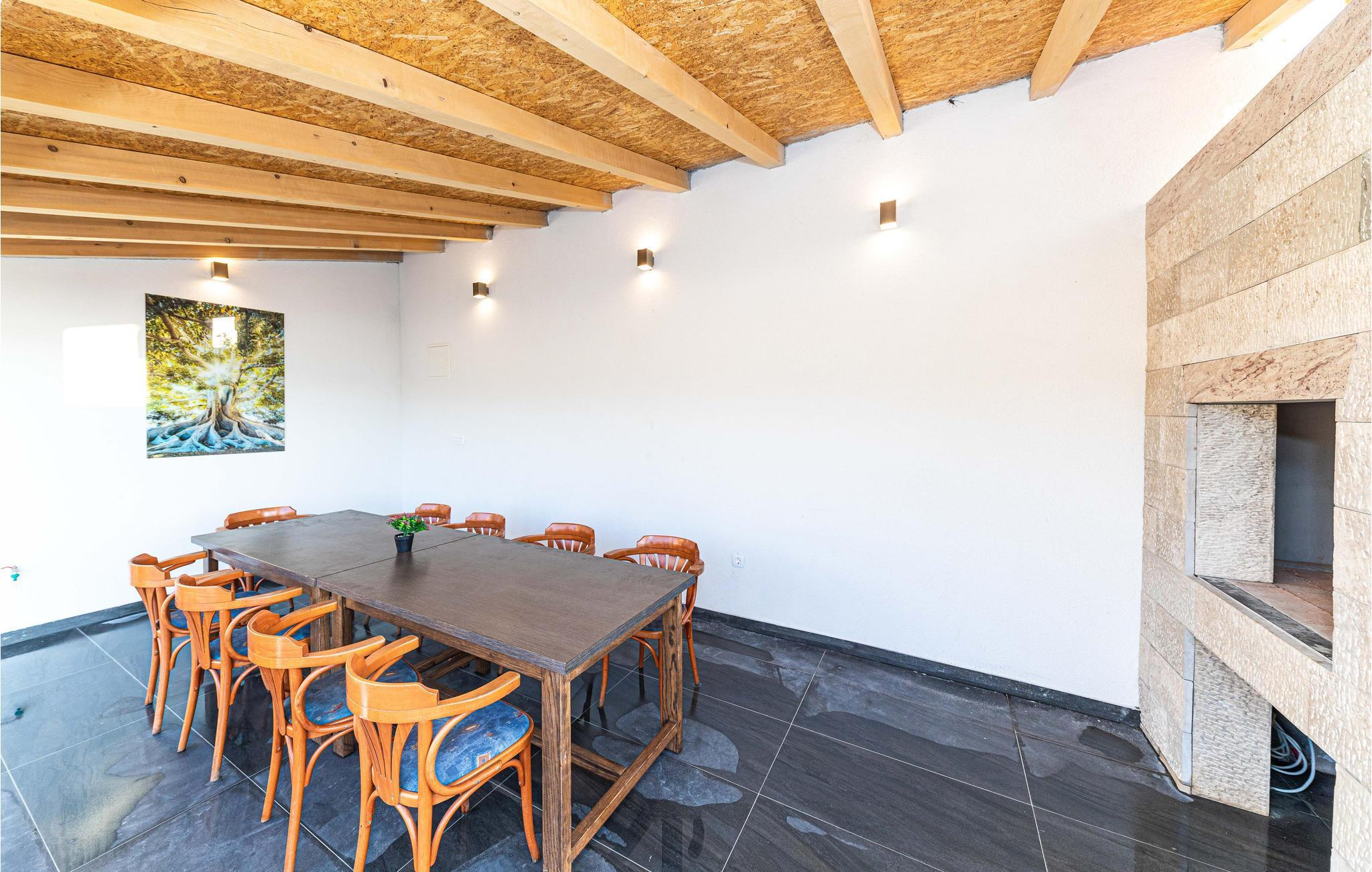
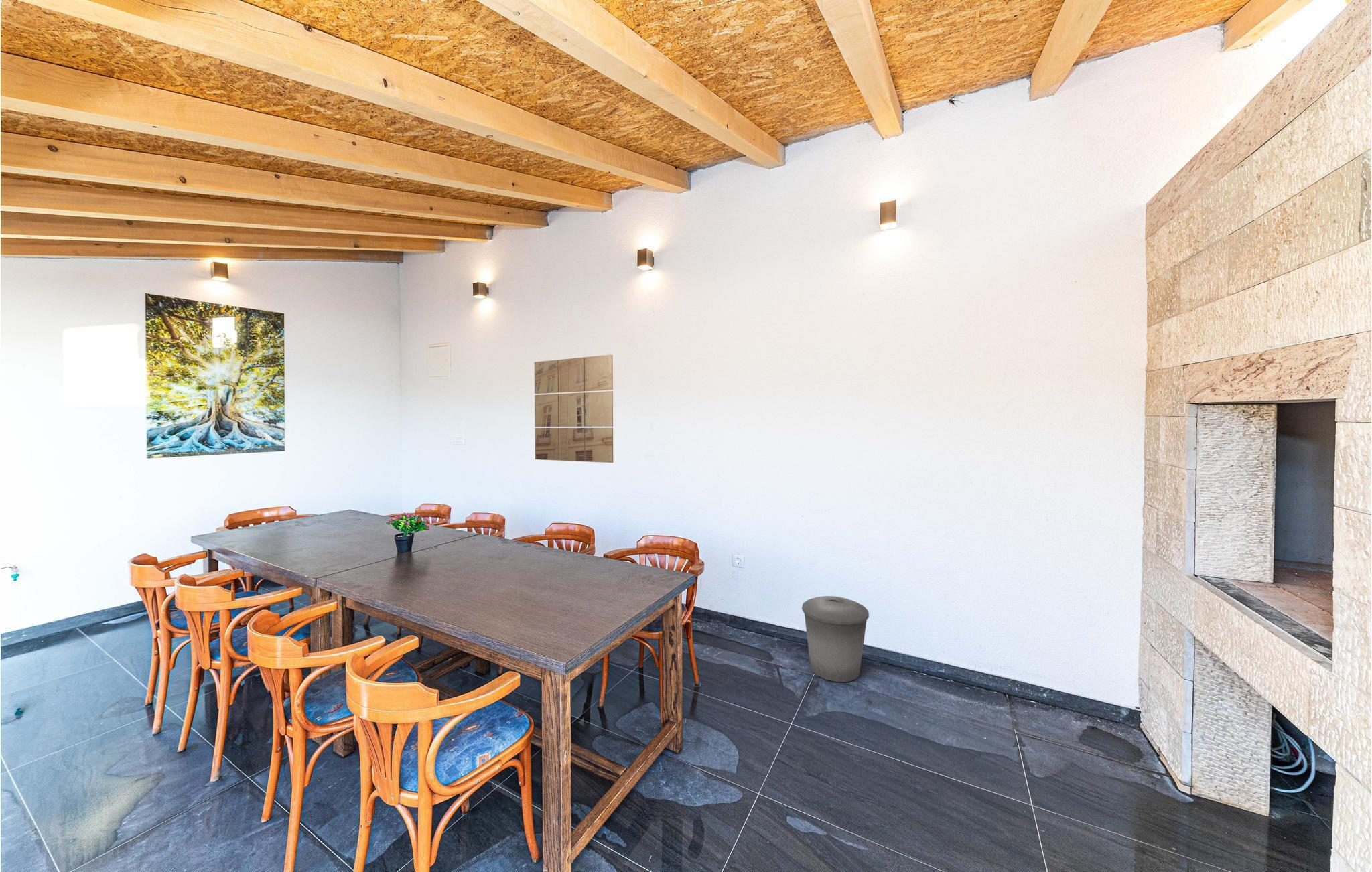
+ trash can [801,595,870,682]
+ wall art [534,354,614,463]
